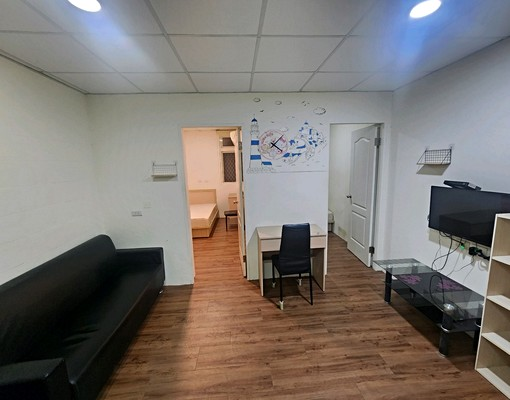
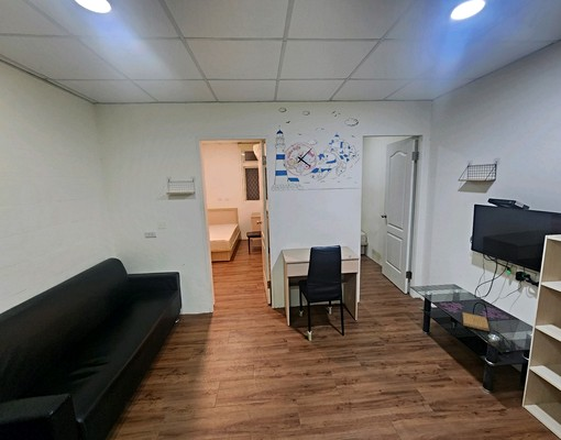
+ book [460,311,491,333]
